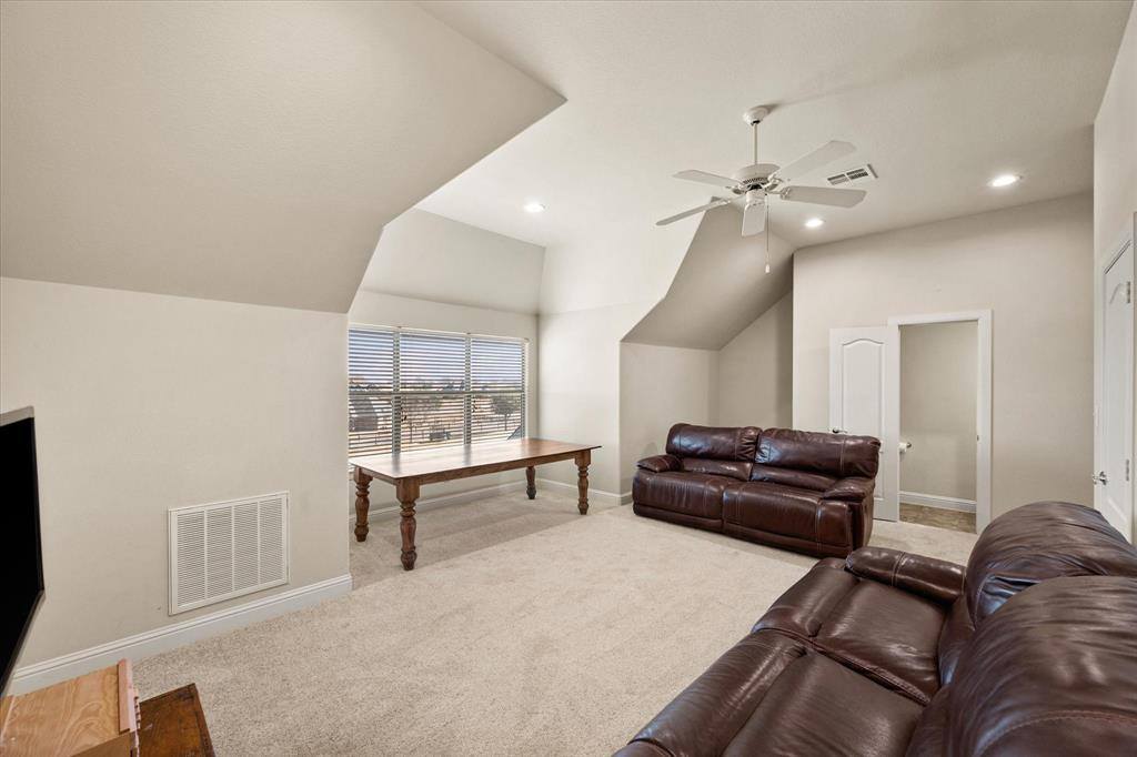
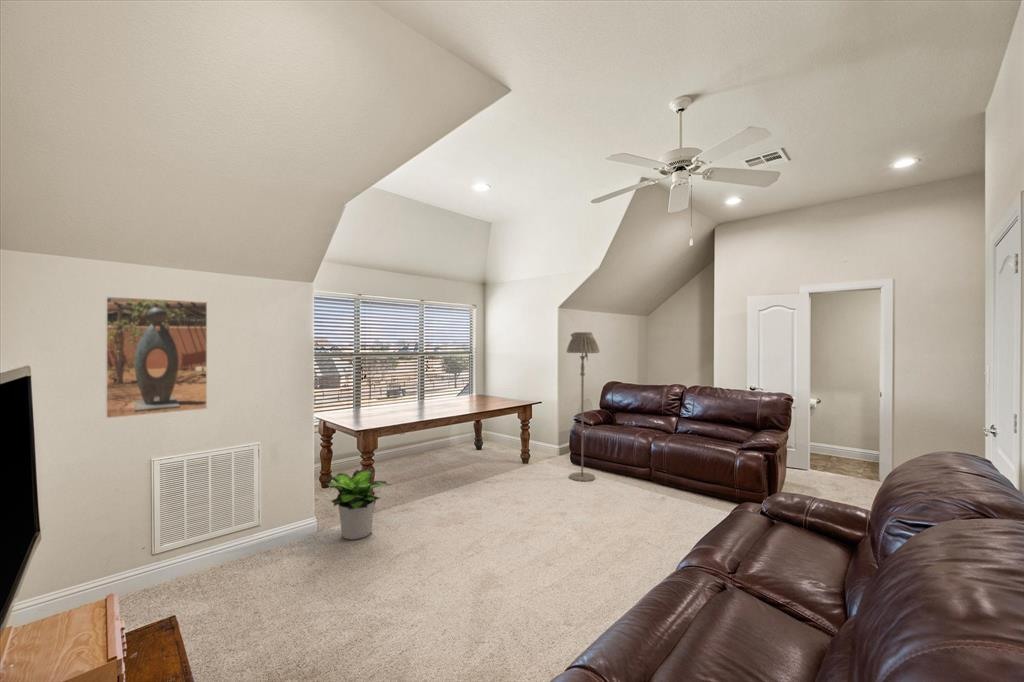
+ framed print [104,295,208,420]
+ floor lamp [565,331,600,483]
+ potted plant [322,469,392,541]
